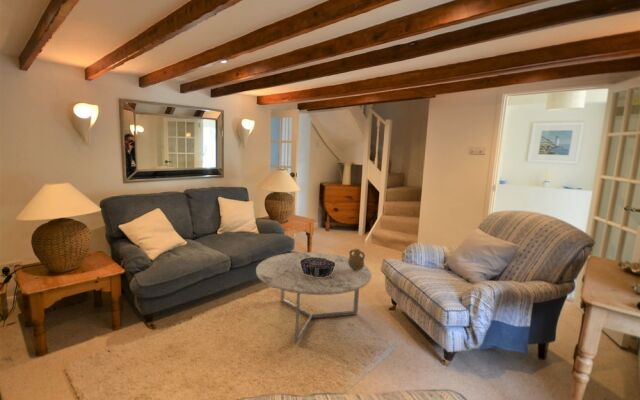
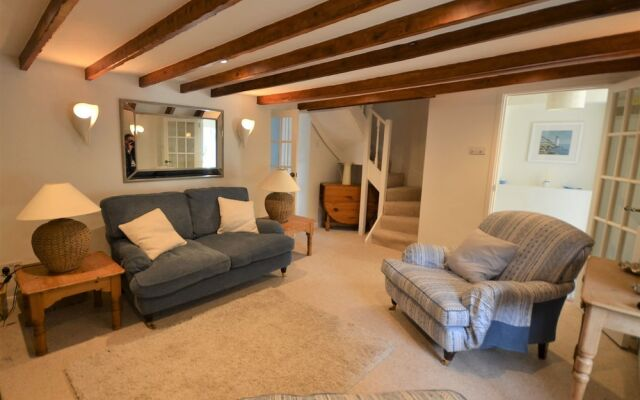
- pilgrim flask [348,247,366,270]
- decorative bowl [299,257,336,277]
- coffee table [255,251,373,345]
